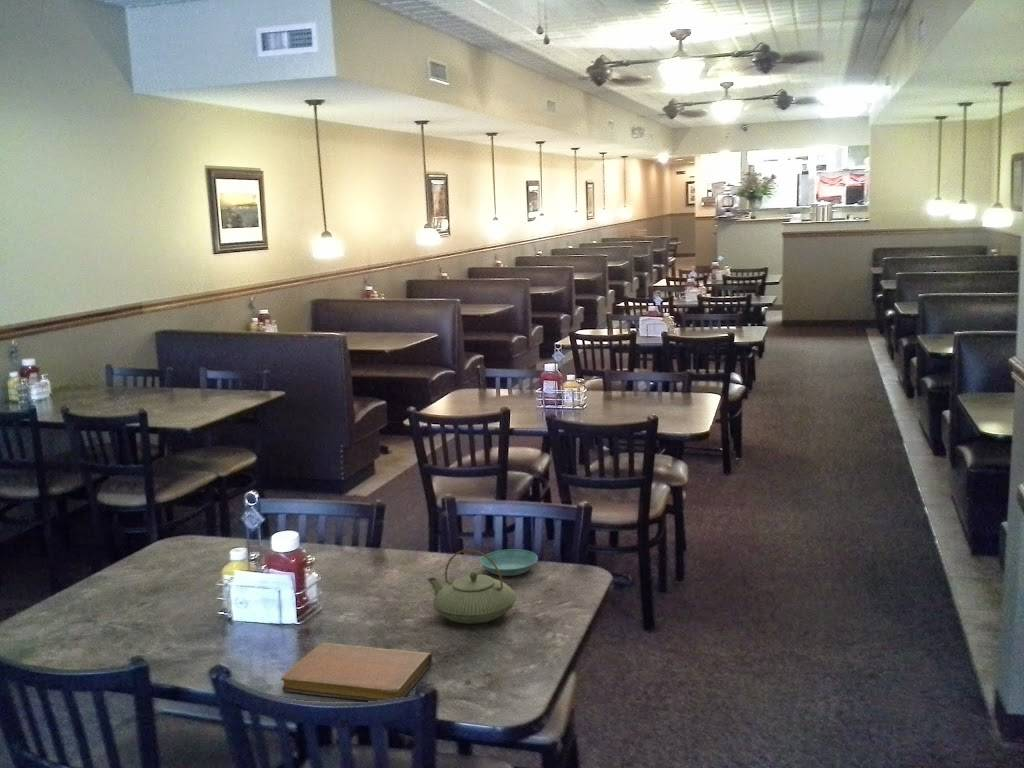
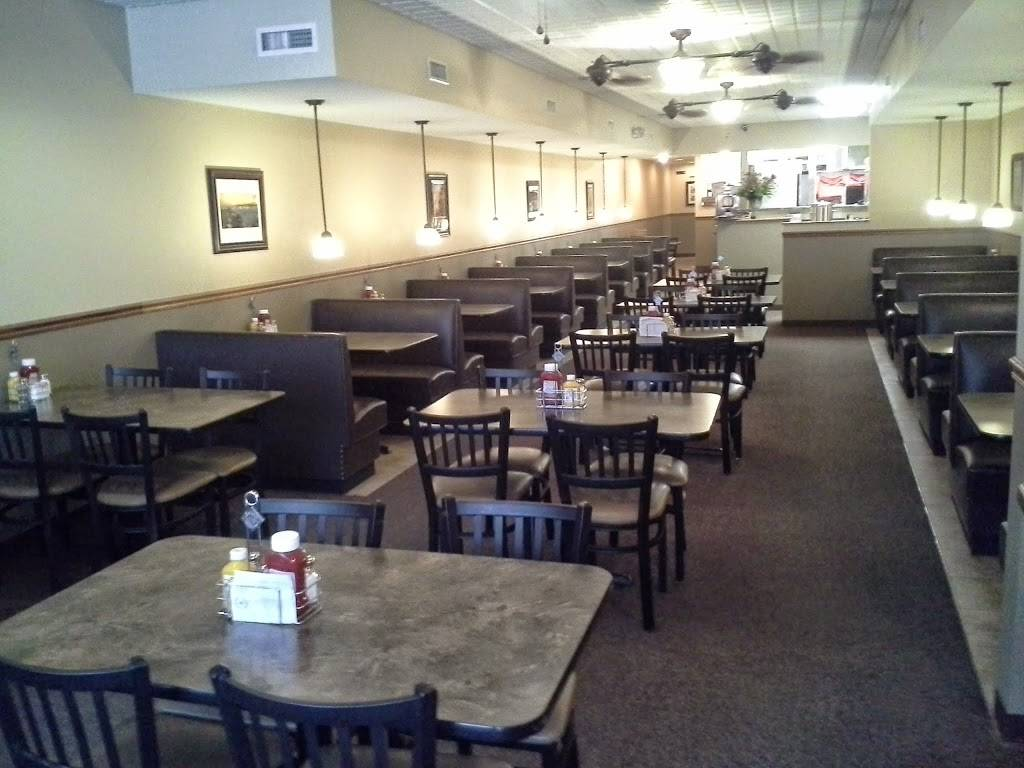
- notebook [280,642,433,702]
- saucer [479,548,539,577]
- teapot [427,548,517,625]
